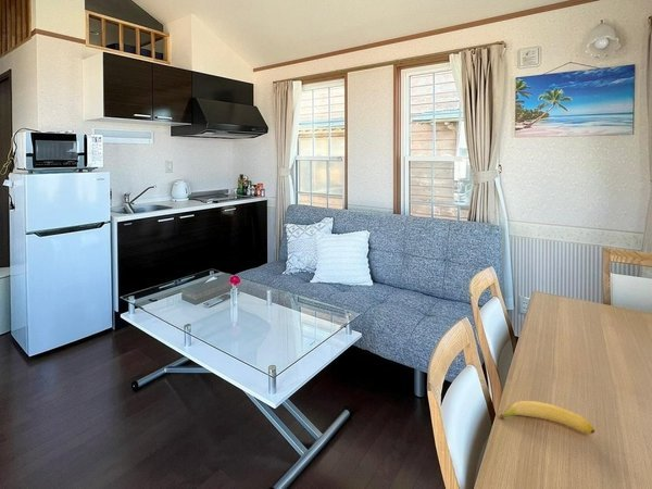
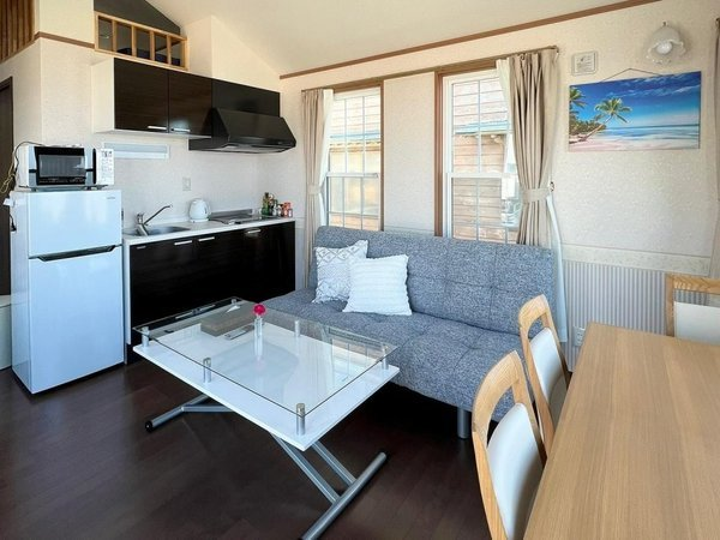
- banana [498,400,597,435]
